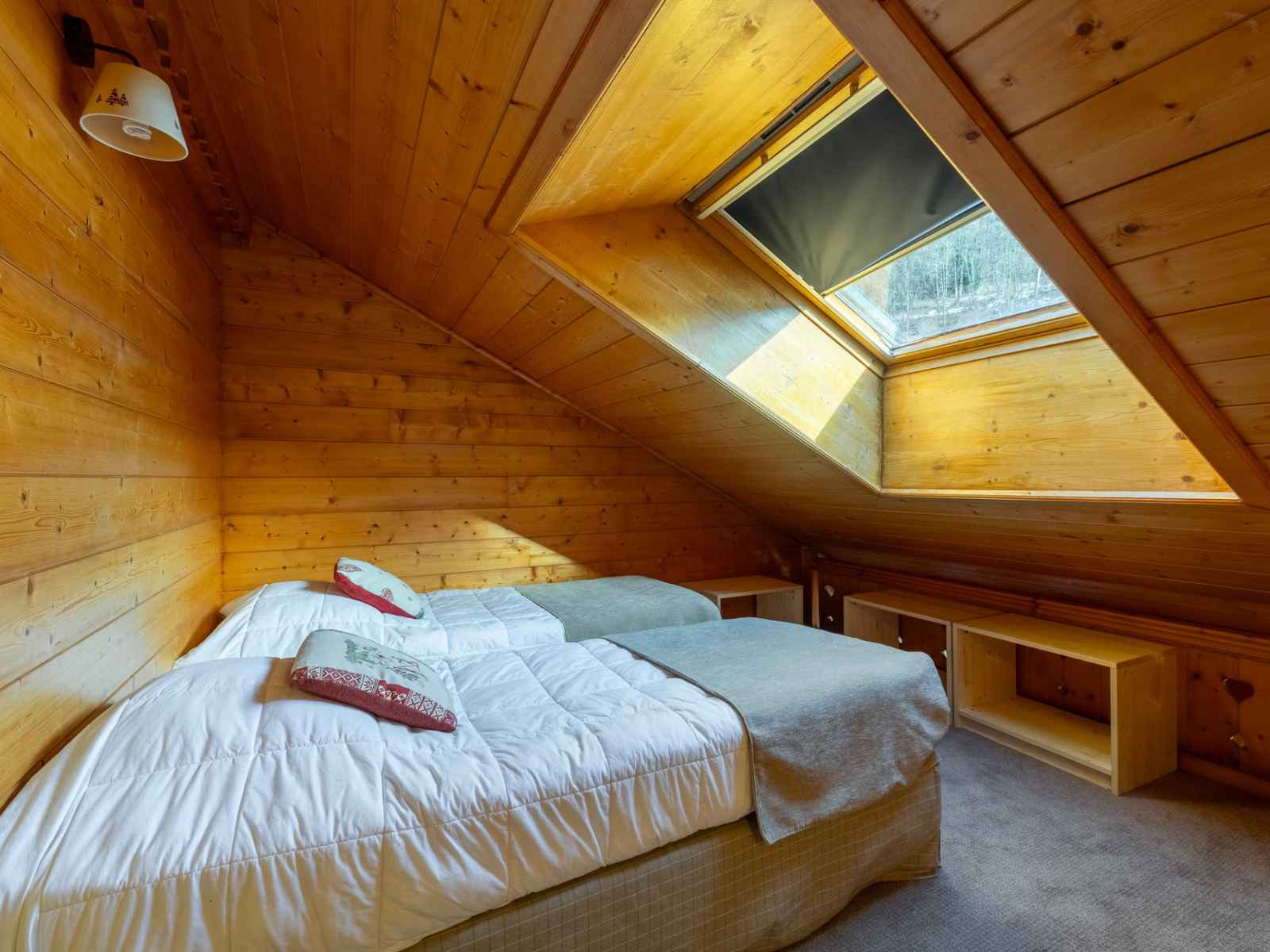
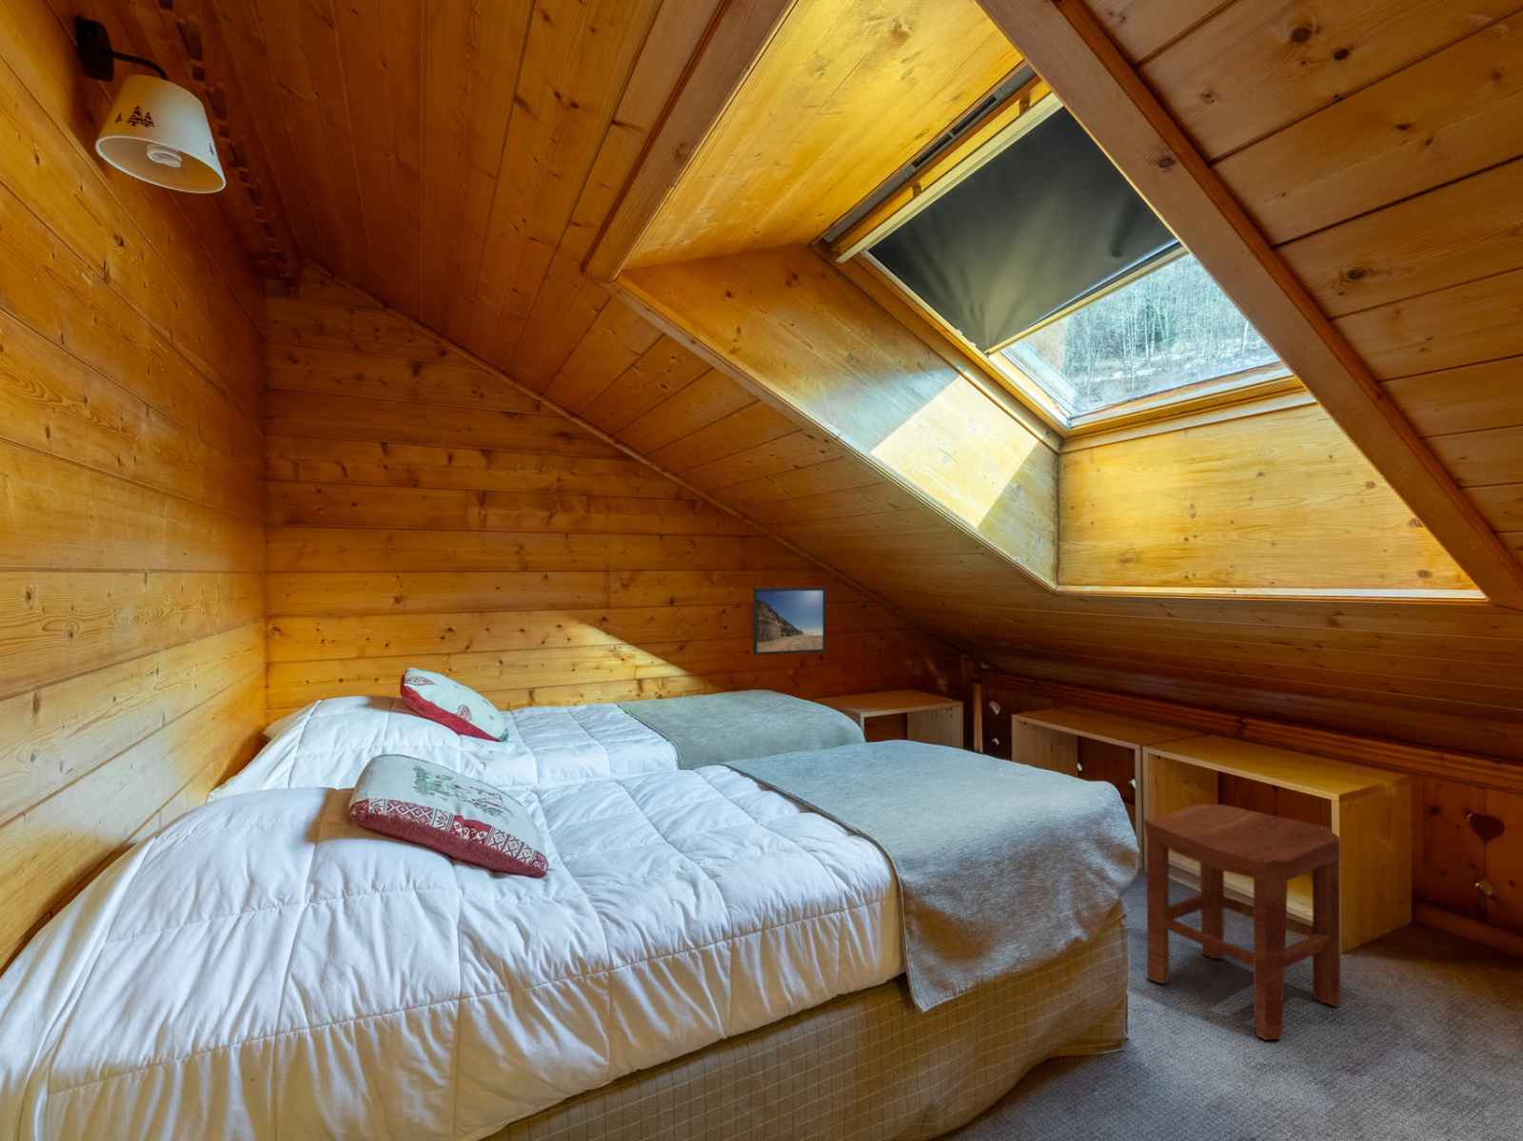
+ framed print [752,586,827,656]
+ stool [1142,803,1341,1042]
